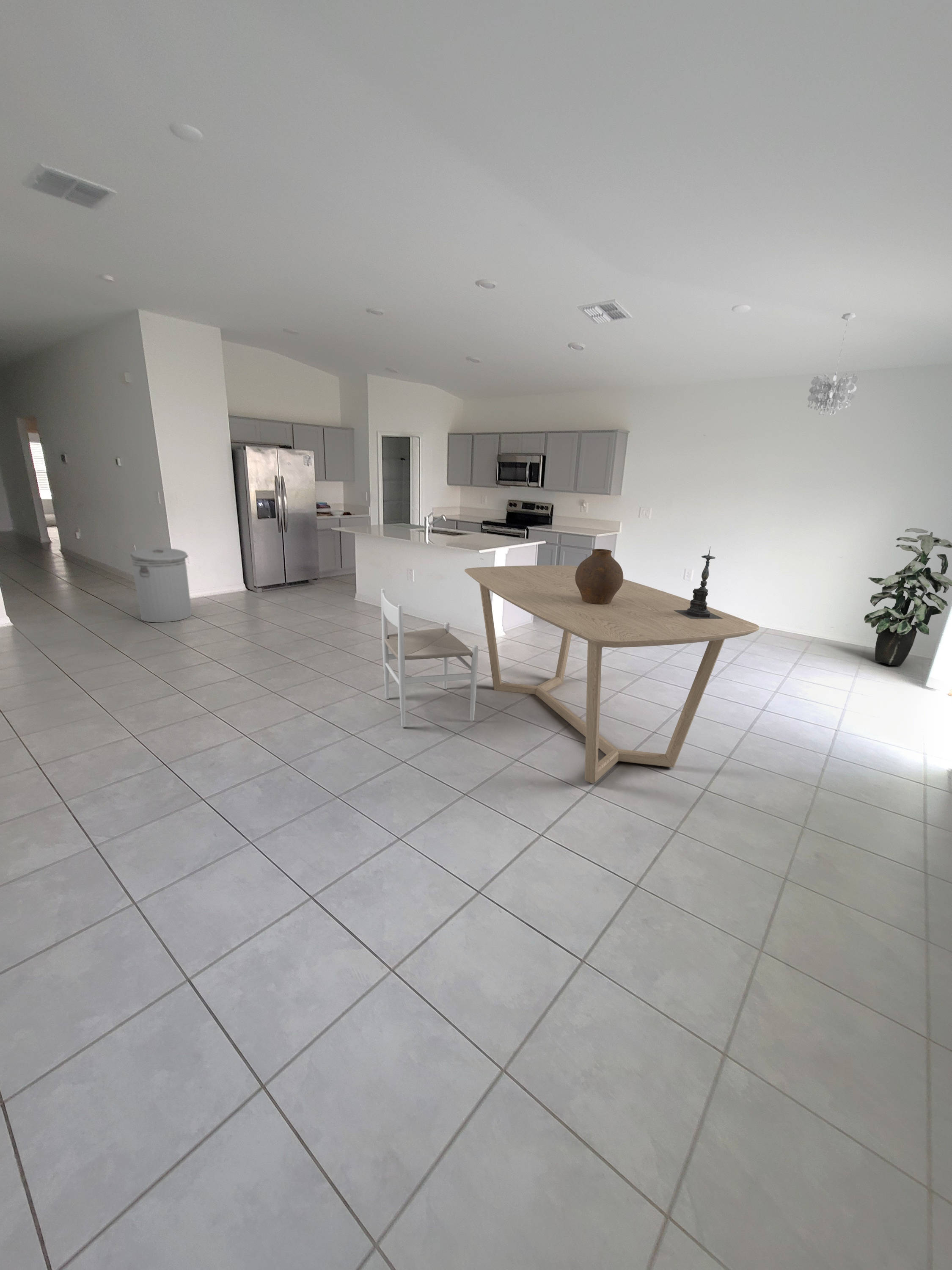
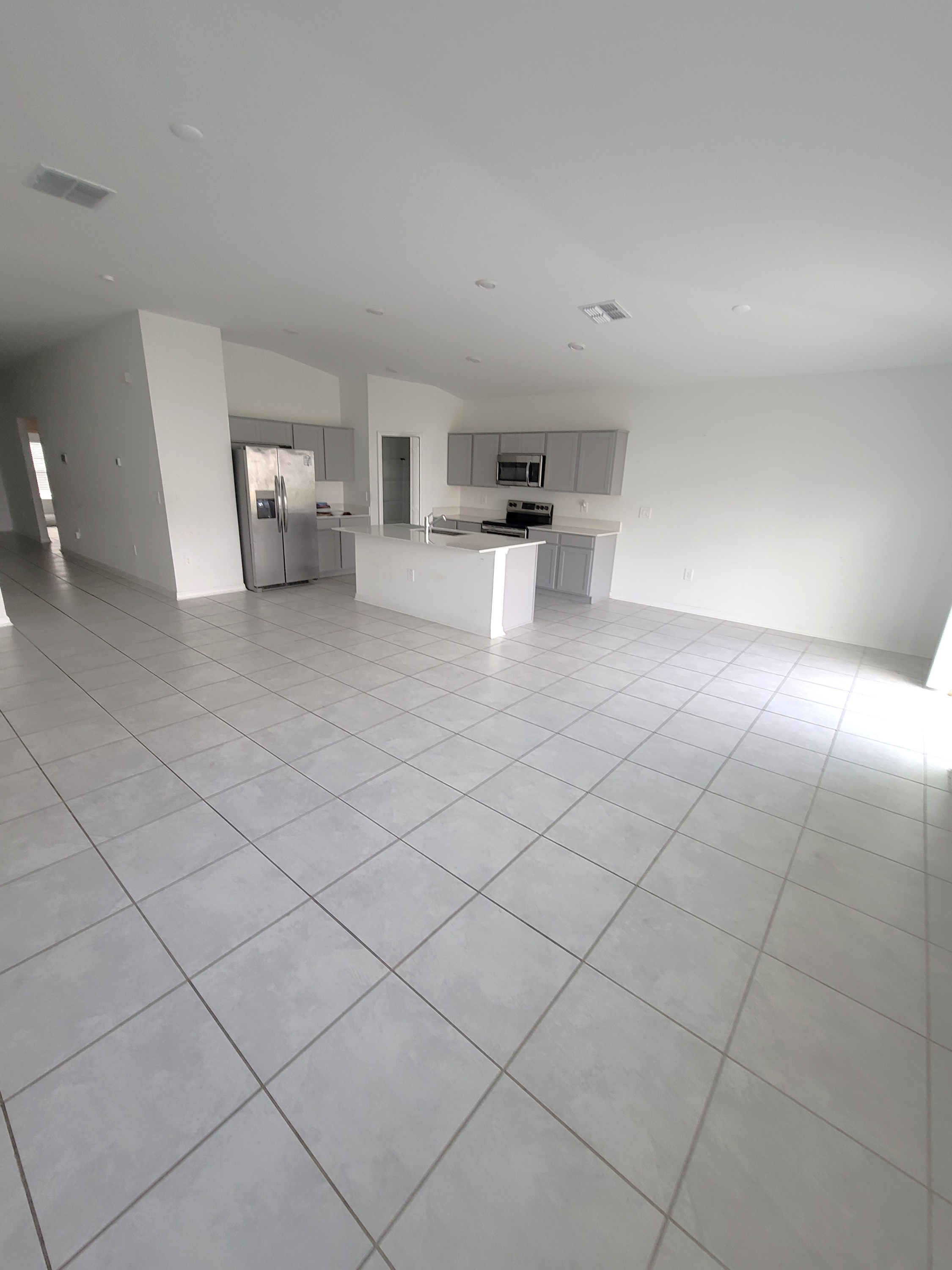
- vase [575,549,624,605]
- candle holder [675,546,721,619]
- can [130,547,192,623]
- indoor plant [864,528,952,666]
- chair [381,588,479,728]
- chandelier [807,312,859,416]
- dining table [464,565,759,784]
